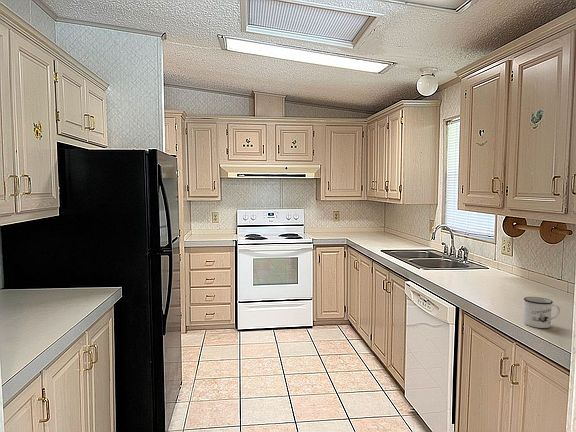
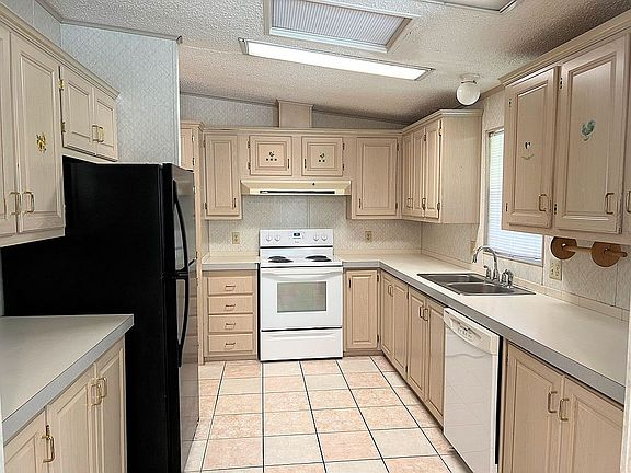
- mug [523,296,561,329]
